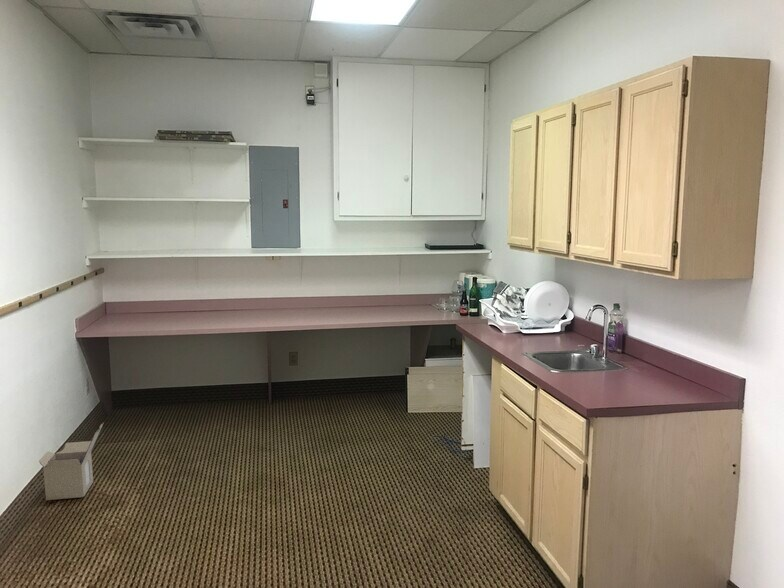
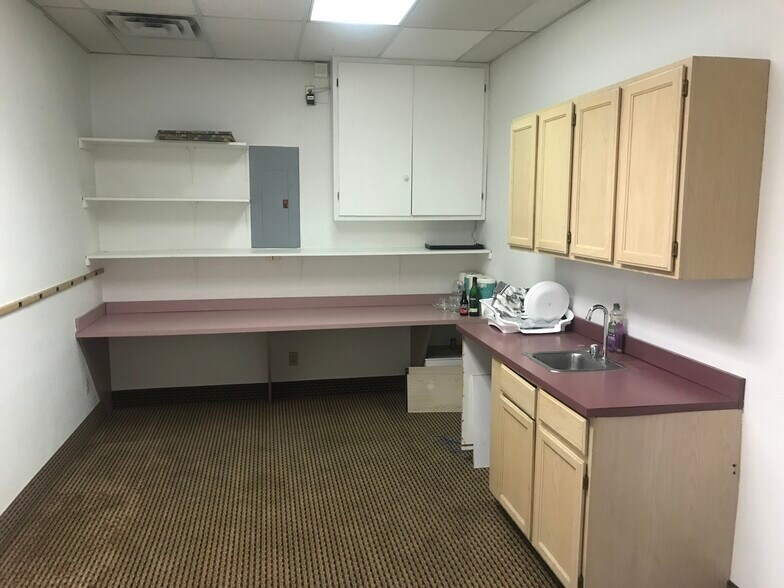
- cardboard box [38,421,105,501]
